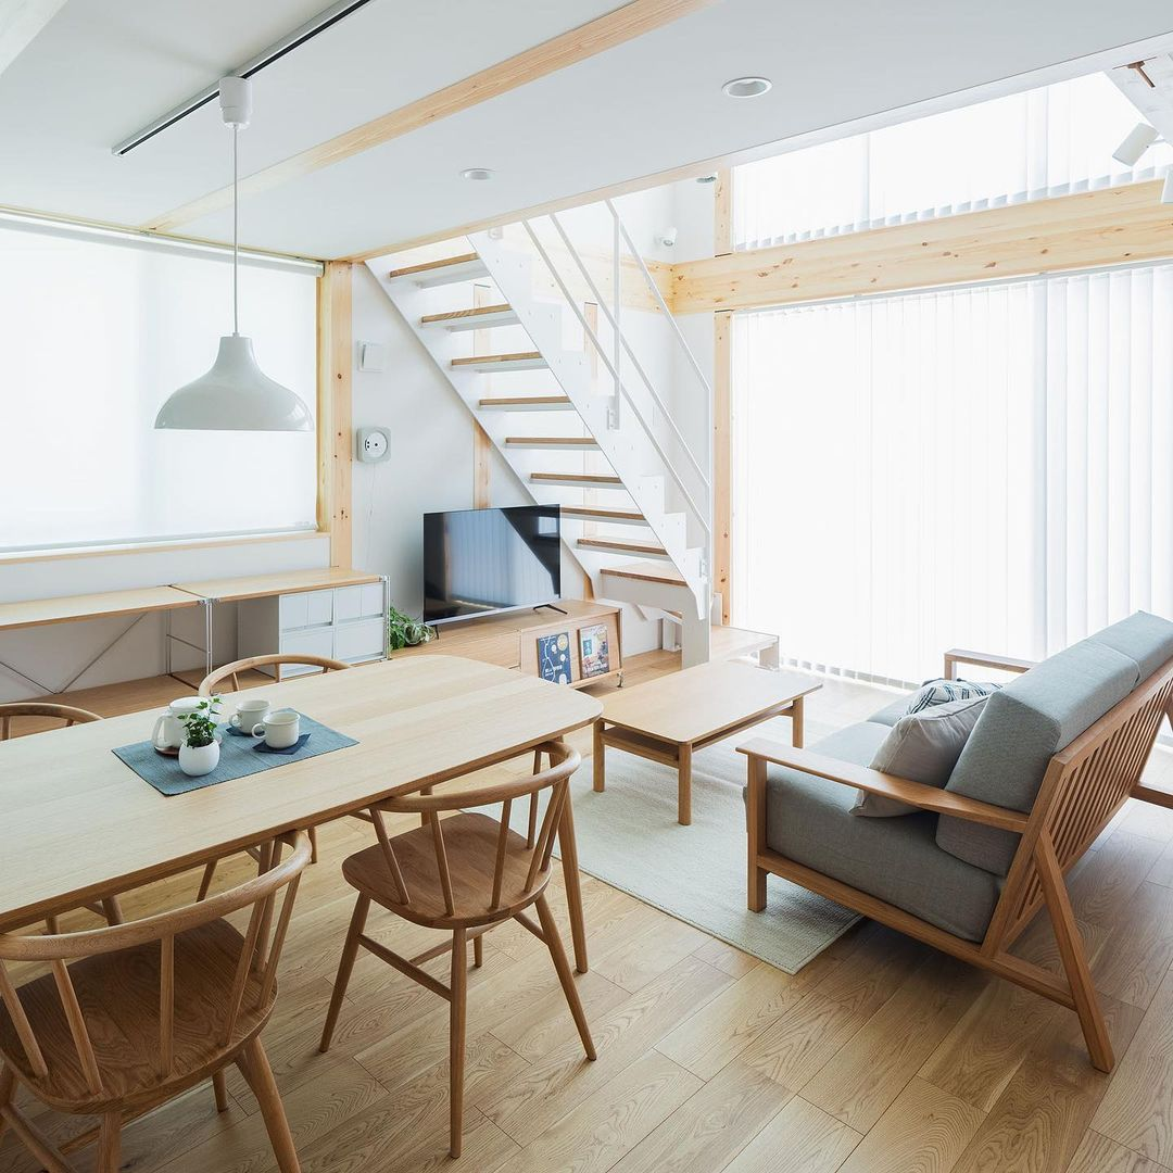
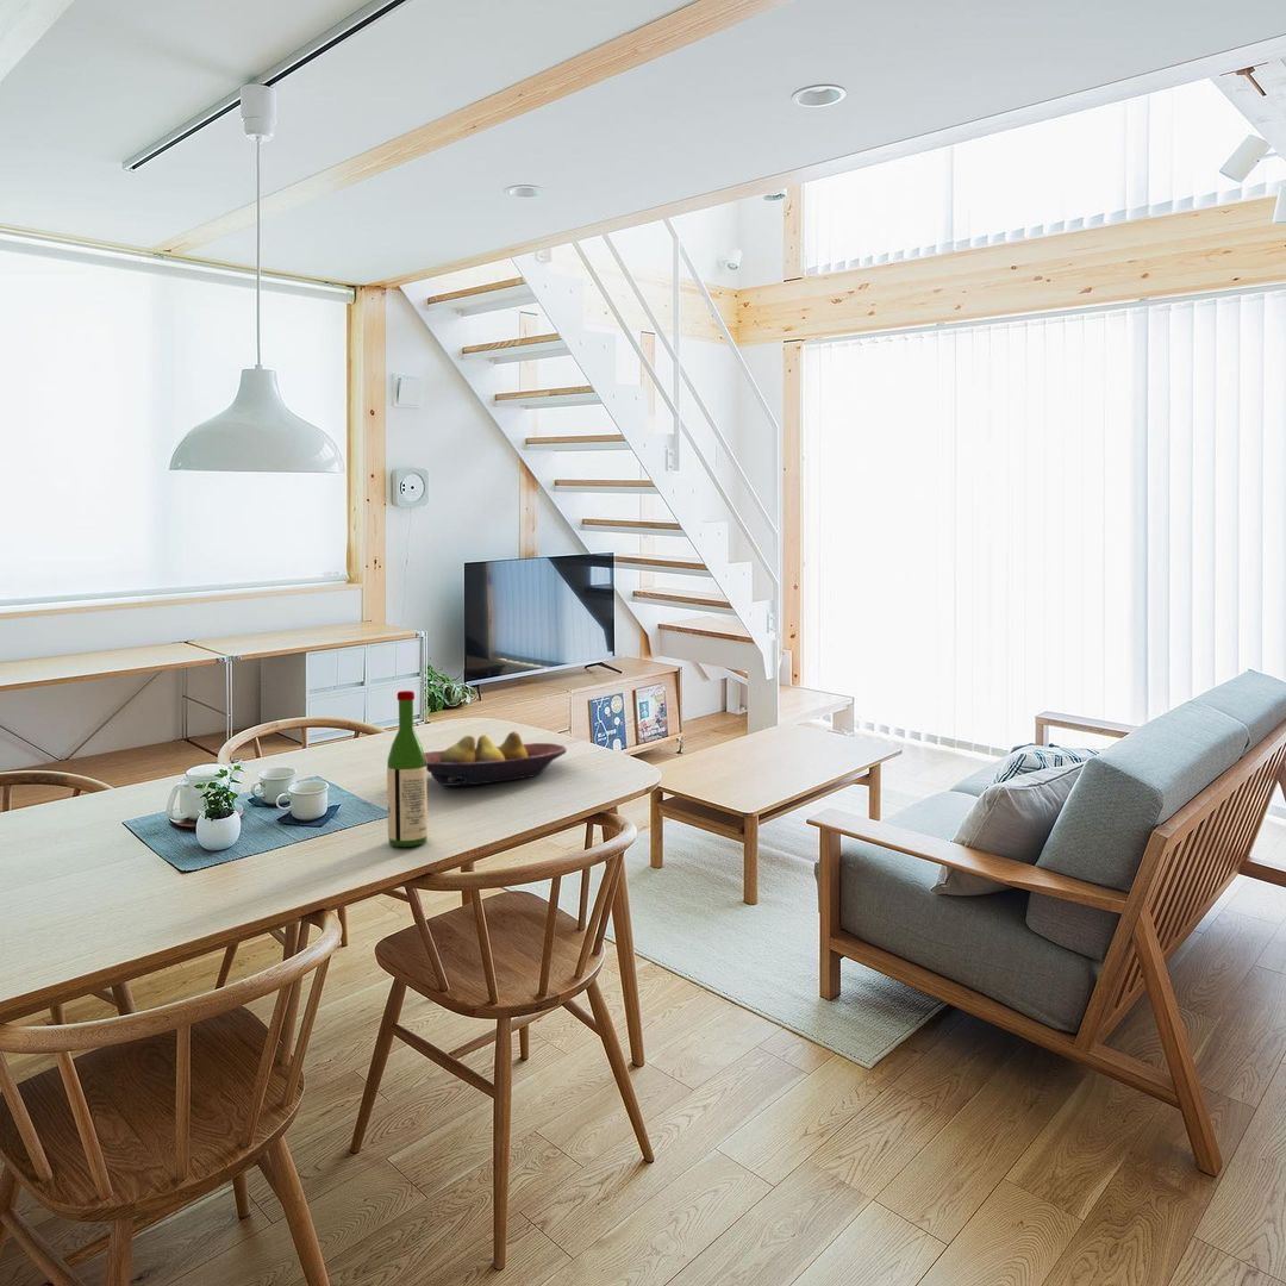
+ wine bottle [386,689,429,848]
+ fruit bowl [424,731,568,787]
